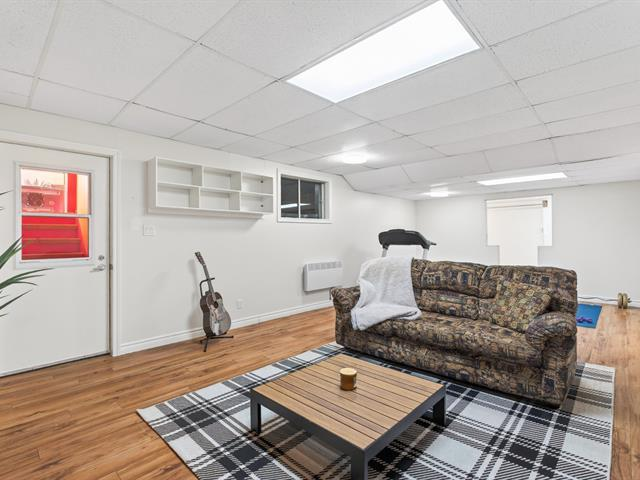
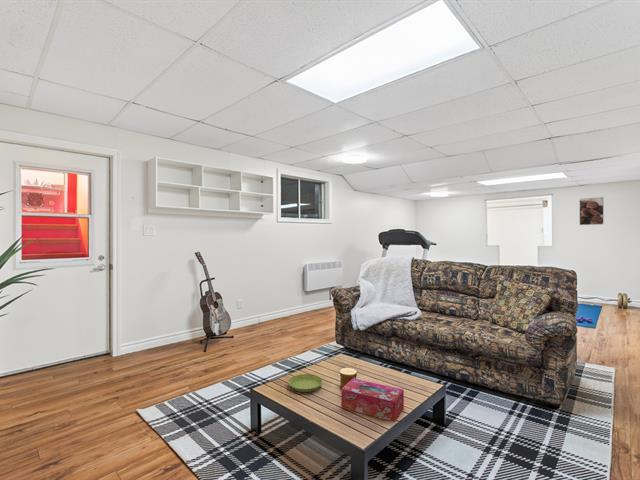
+ tissue box [340,378,405,423]
+ saucer [287,373,323,393]
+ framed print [579,196,605,226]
